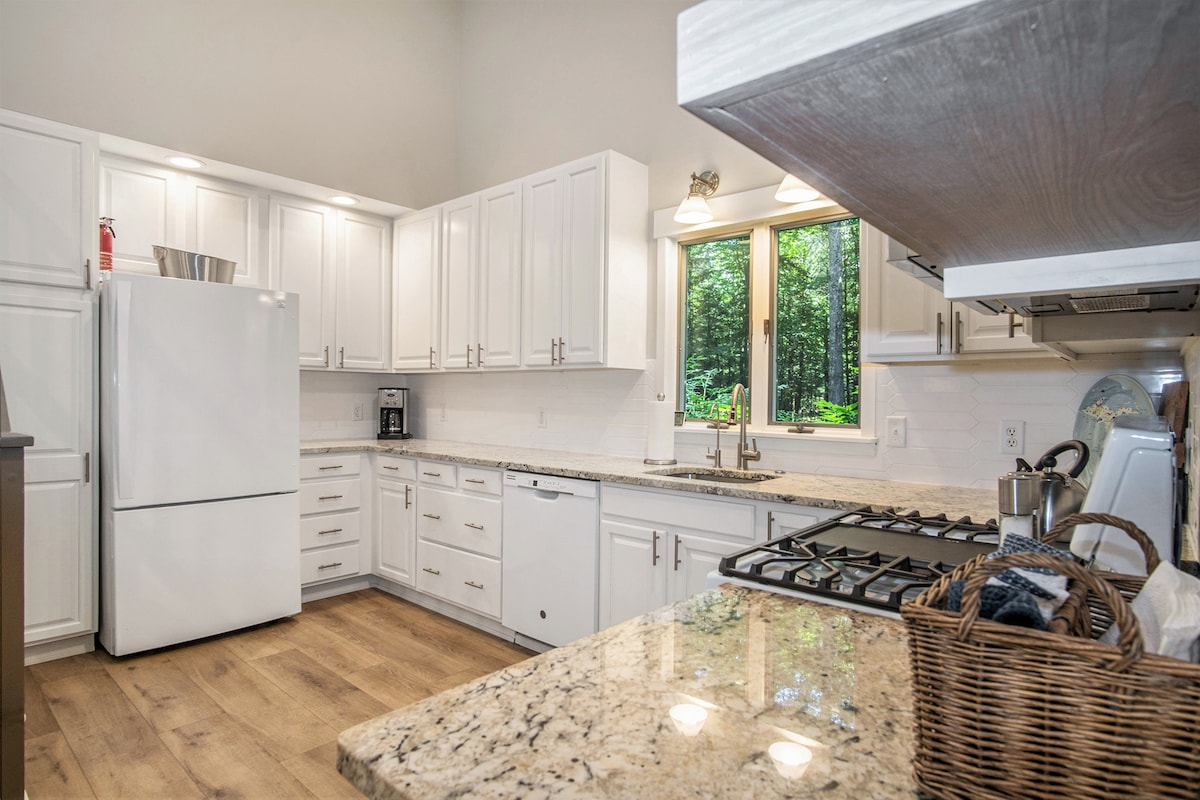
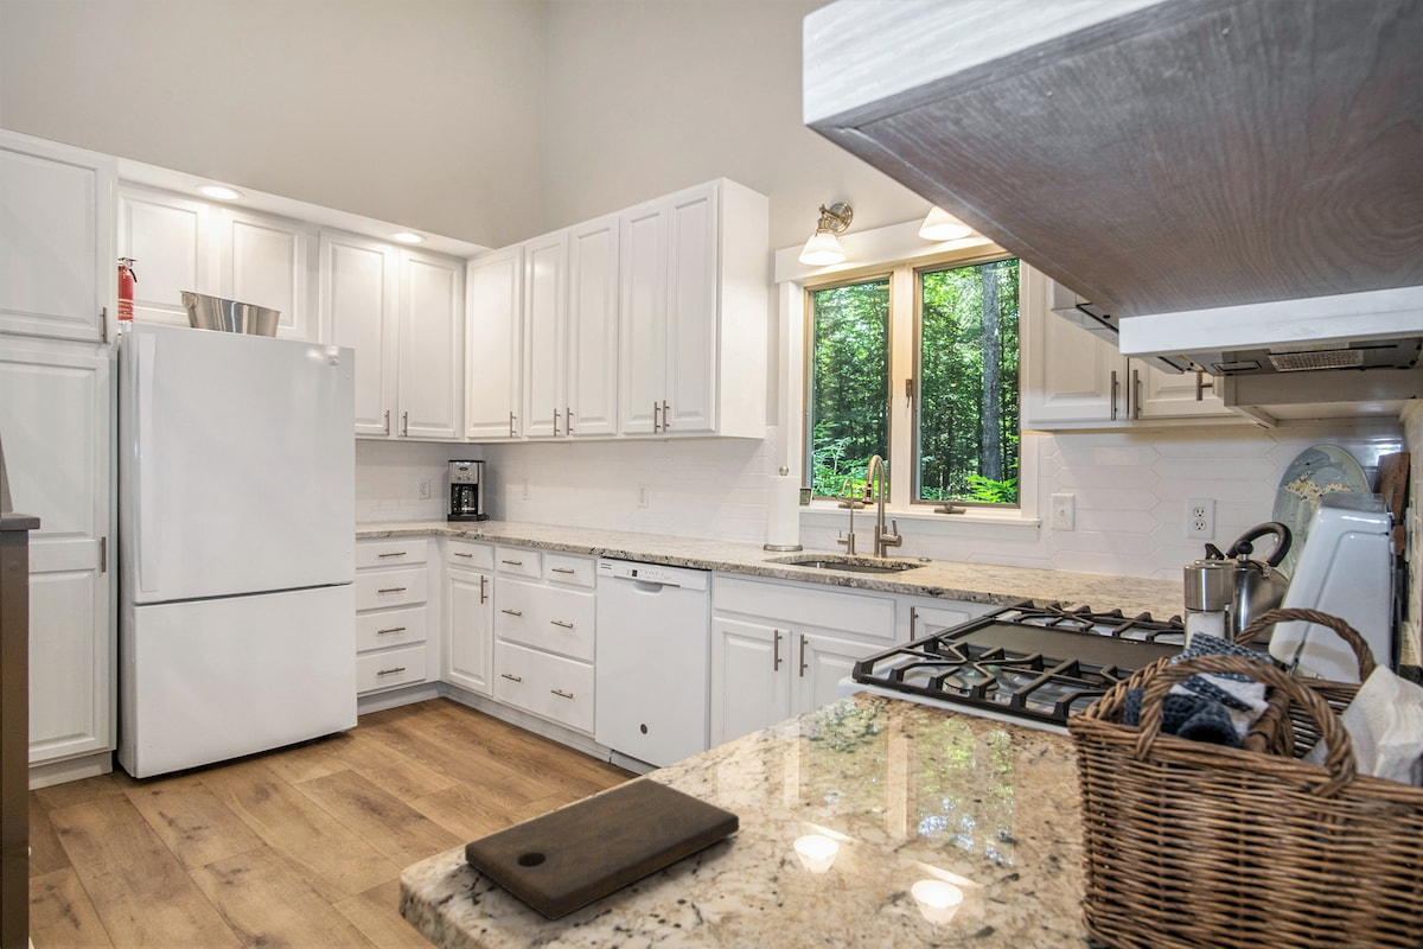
+ cutting board [464,777,740,922]
